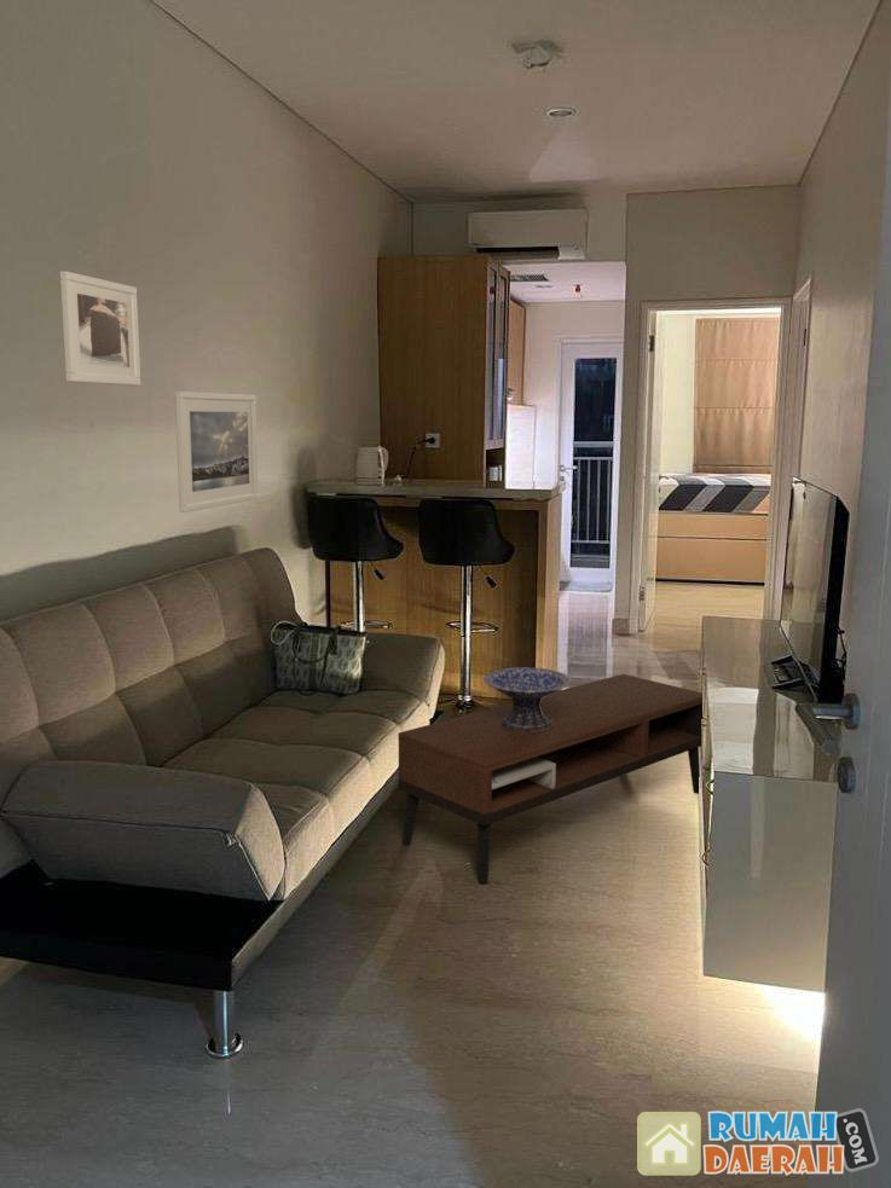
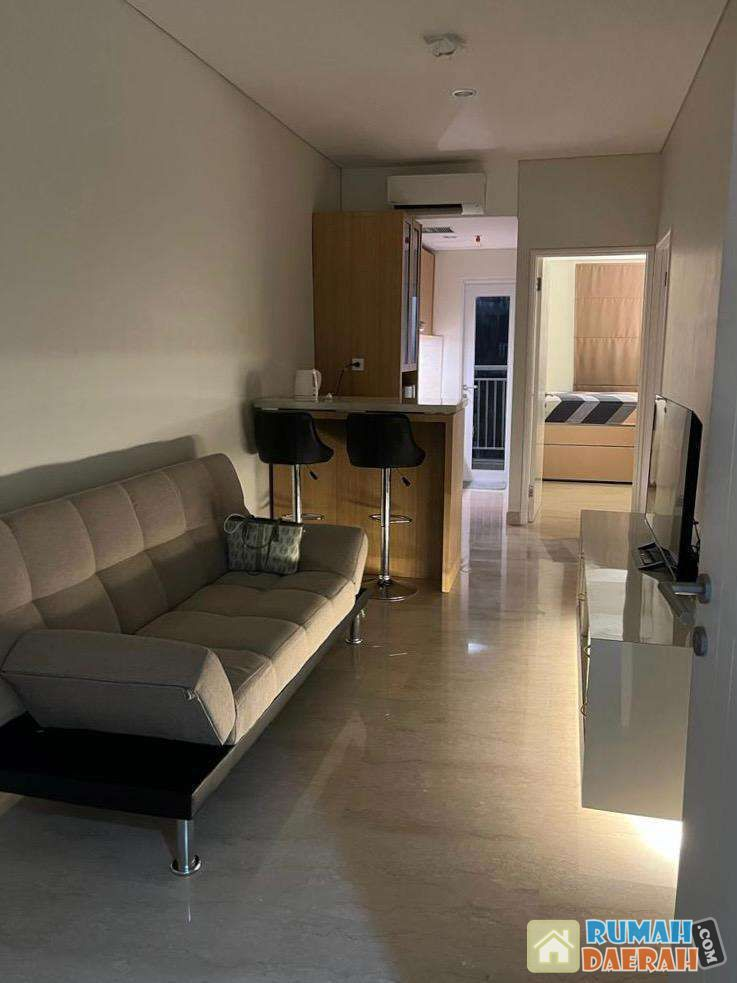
- coffee table [397,673,704,885]
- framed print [58,270,141,387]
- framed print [174,390,259,514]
- decorative bowl [482,666,573,732]
